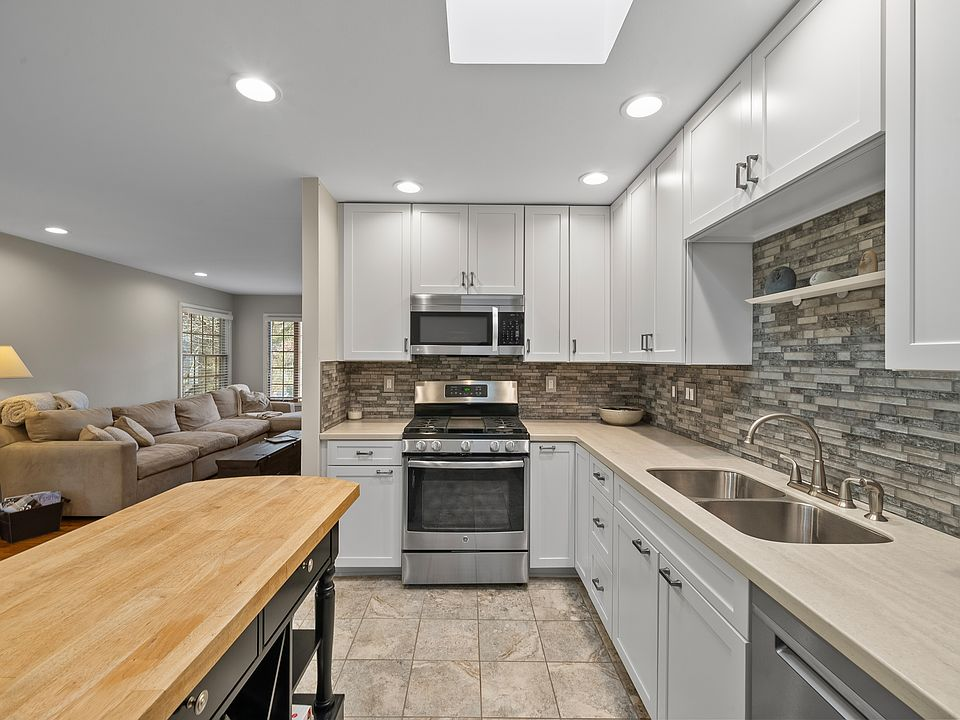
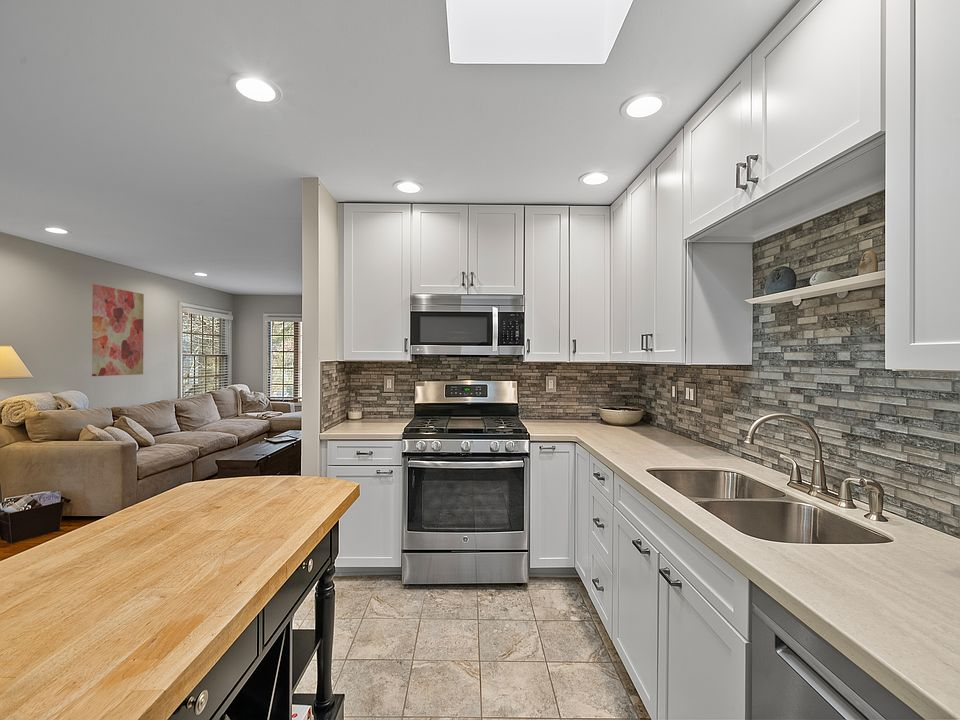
+ wall art [91,283,145,377]
